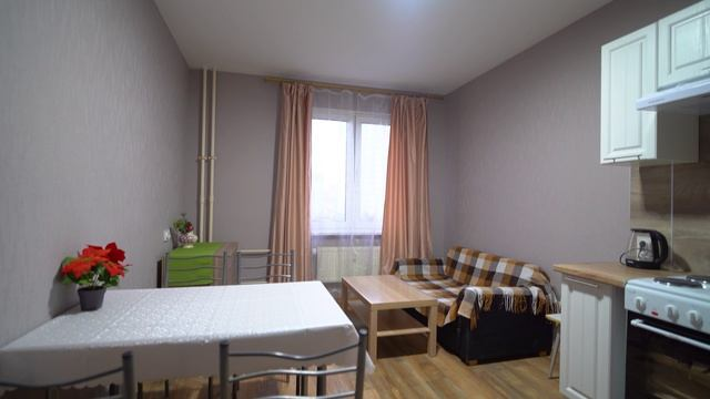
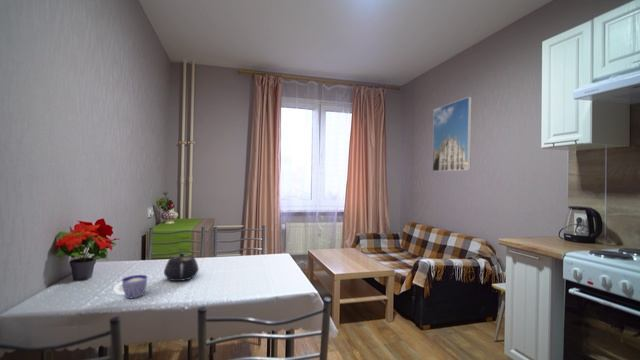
+ cup [113,274,148,299]
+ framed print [432,96,473,172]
+ teapot [163,251,200,282]
